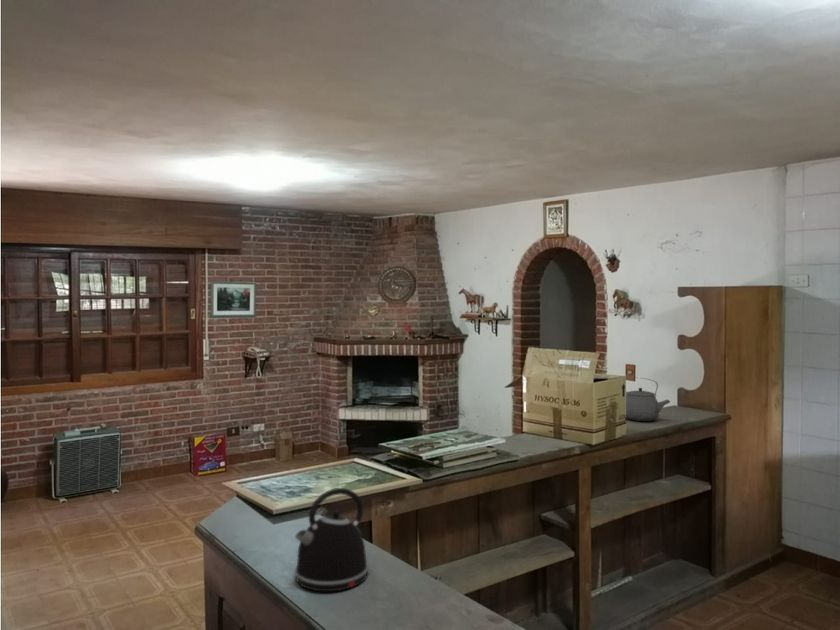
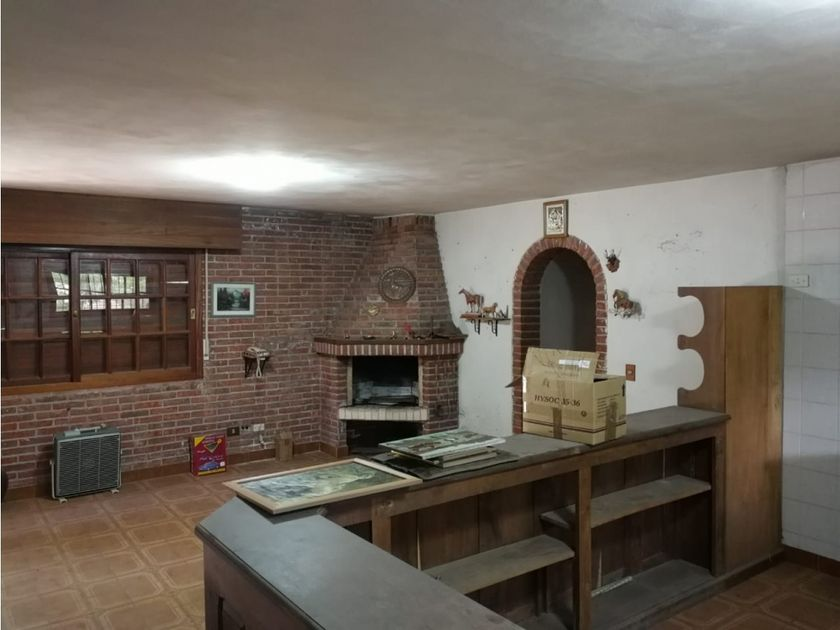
- kettle [294,487,369,592]
- tea kettle [625,376,671,422]
